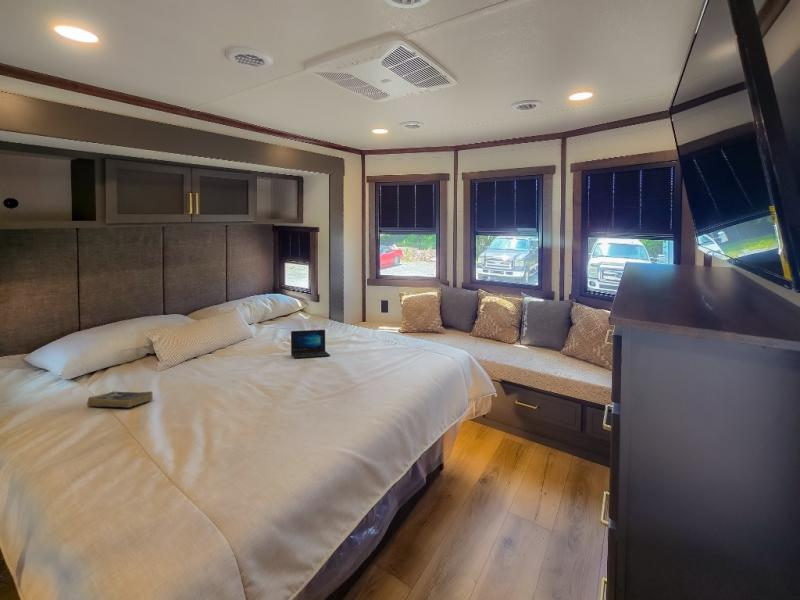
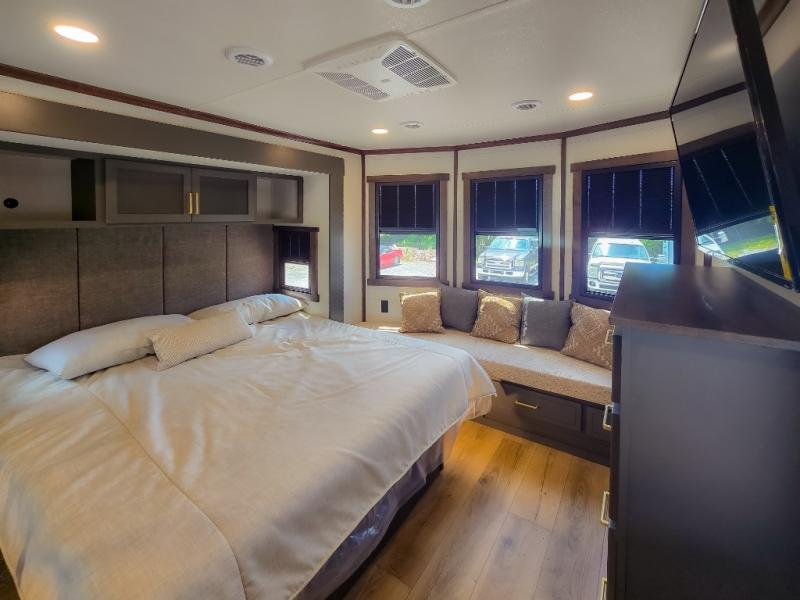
- book [86,391,154,409]
- laptop [290,329,331,359]
